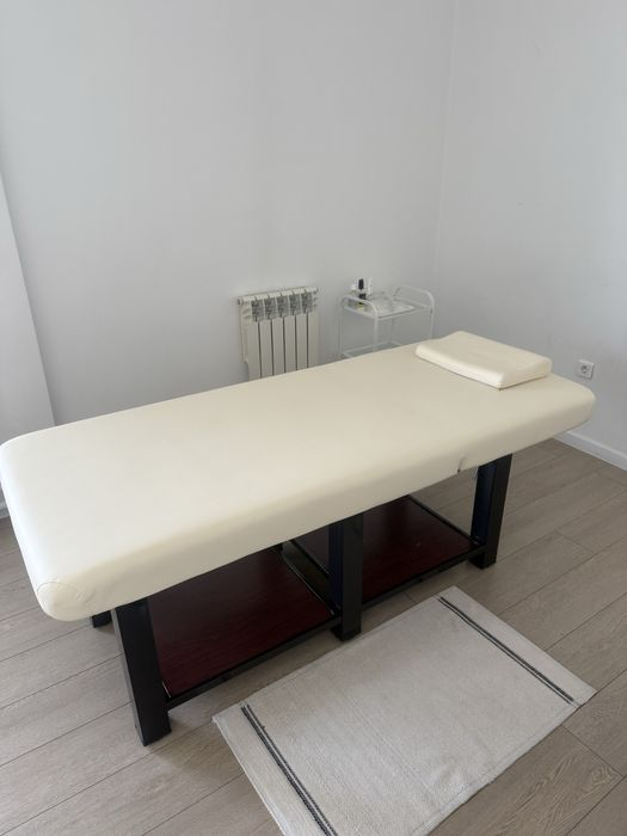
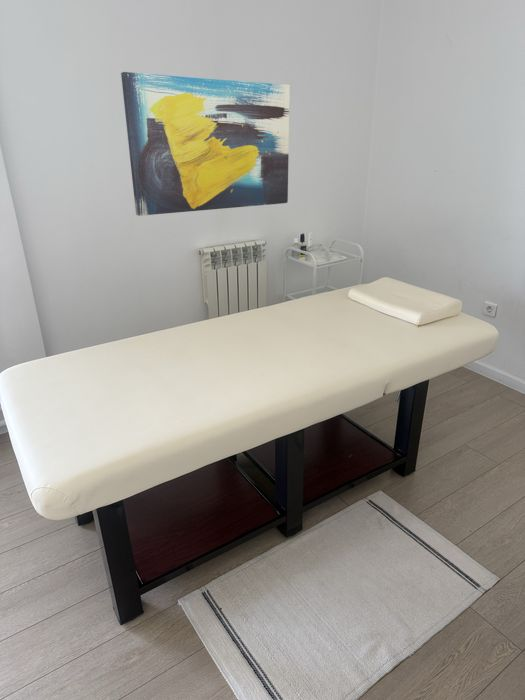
+ wall art [120,71,291,217]
